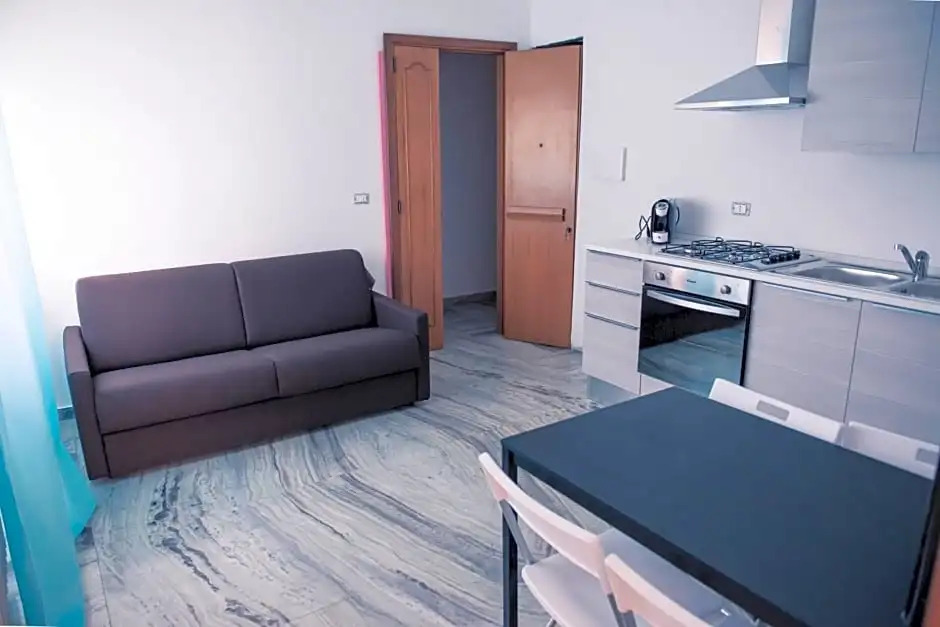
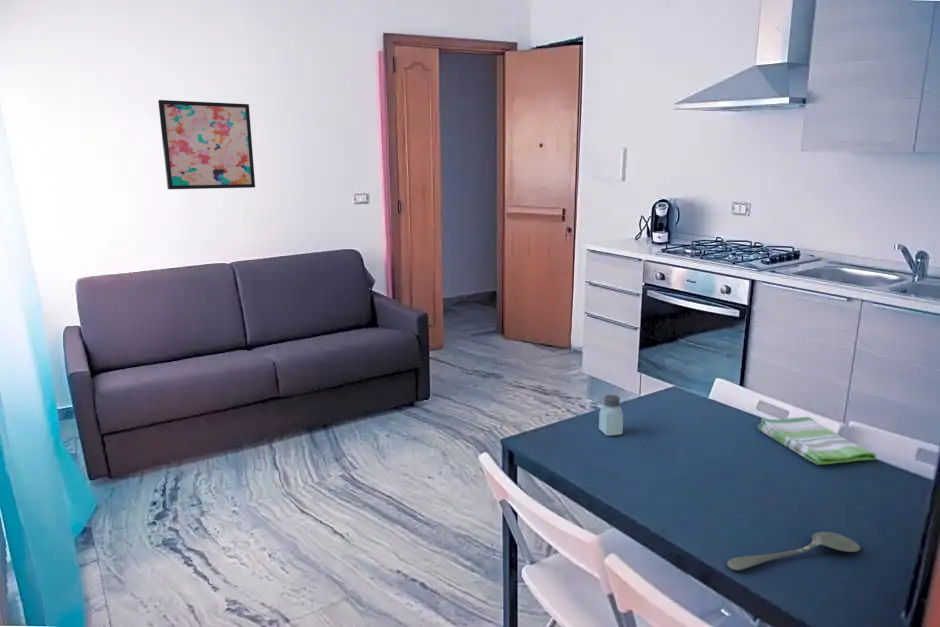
+ saltshaker [598,394,624,437]
+ spoon [726,531,861,571]
+ wall art [157,99,256,190]
+ dish towel [757,416,877,466]
